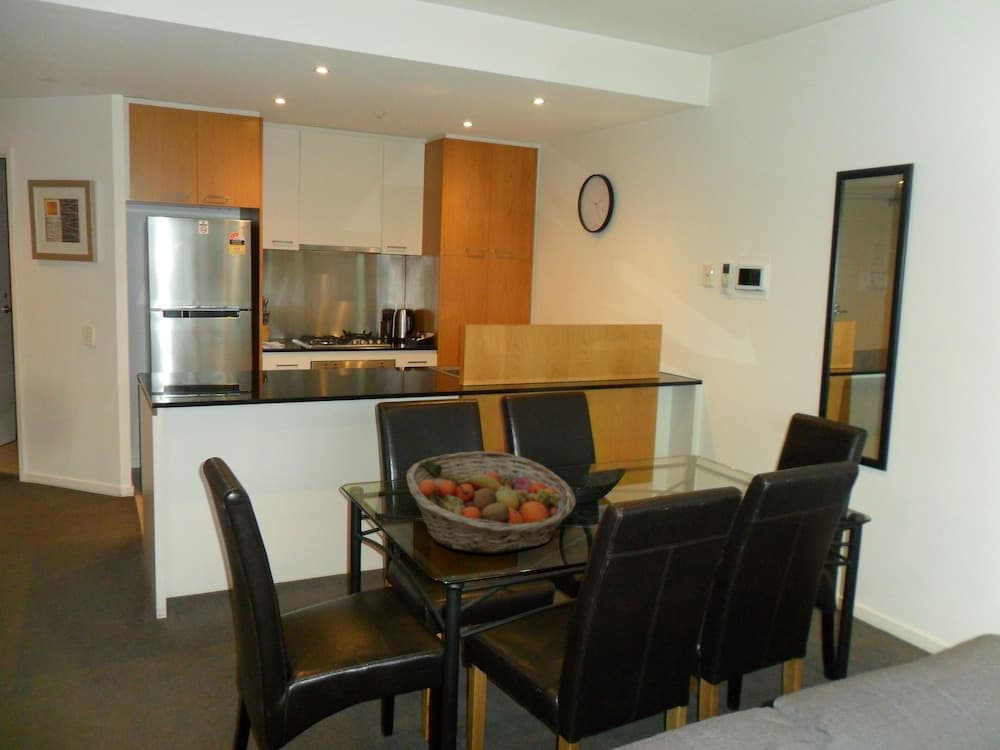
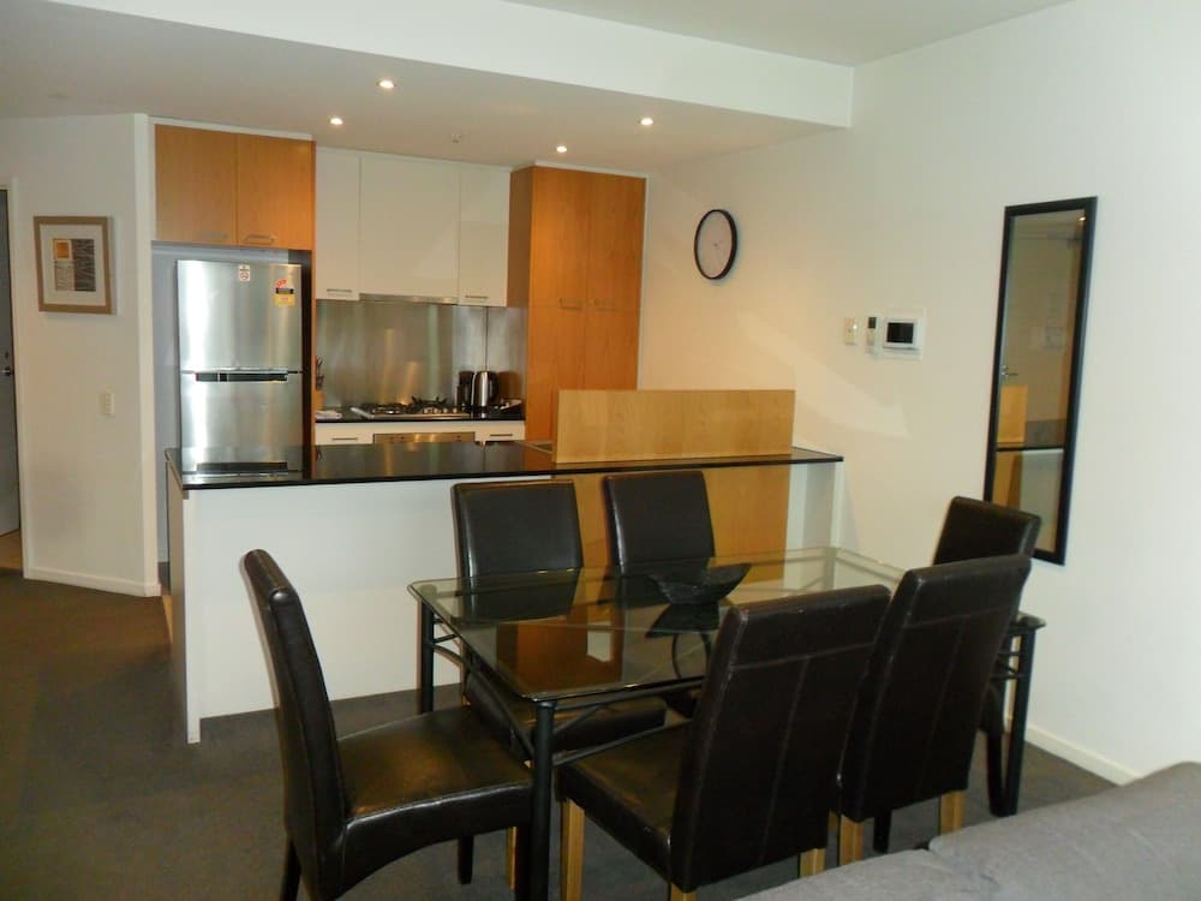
- fruit basket [405,450,577,554]
